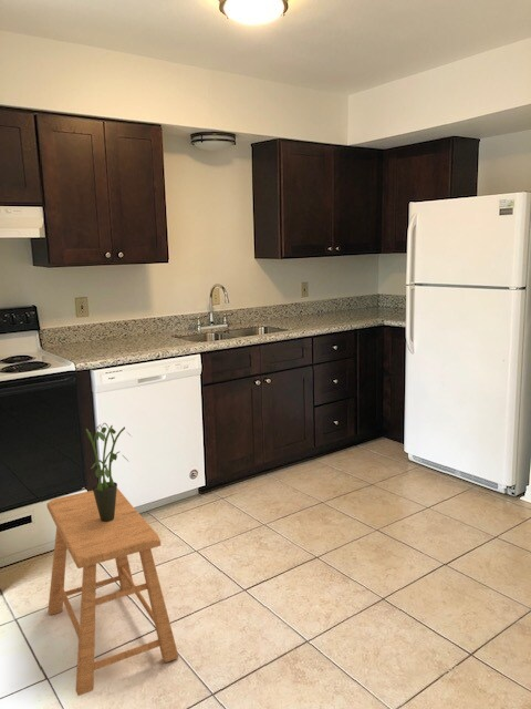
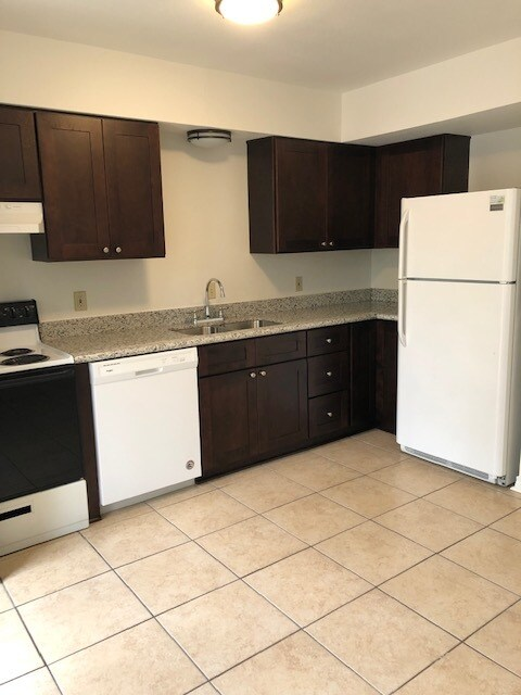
- stool [45,487,179,697]
- potted plant [85,422,132,522]
